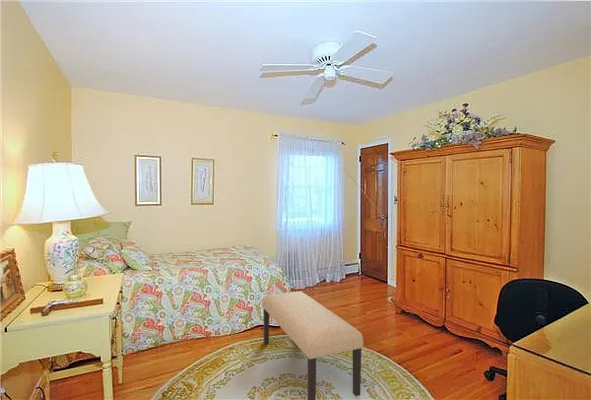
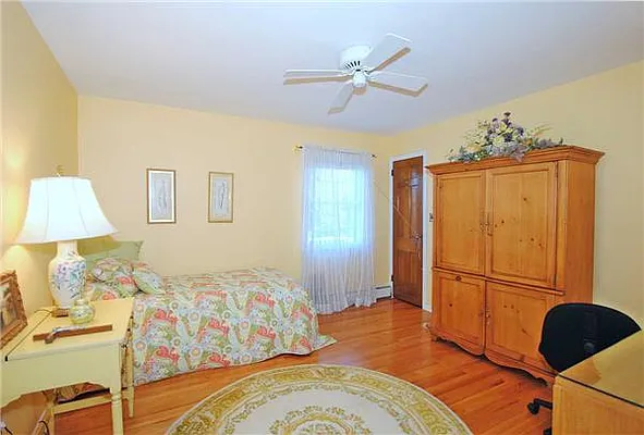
- bench [261,290,365,400]
